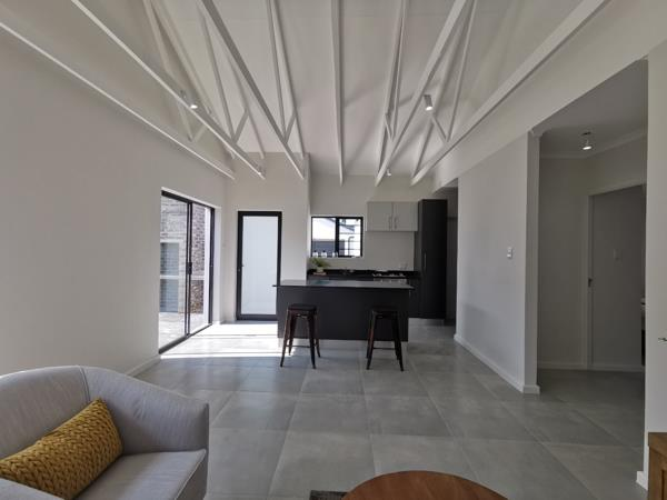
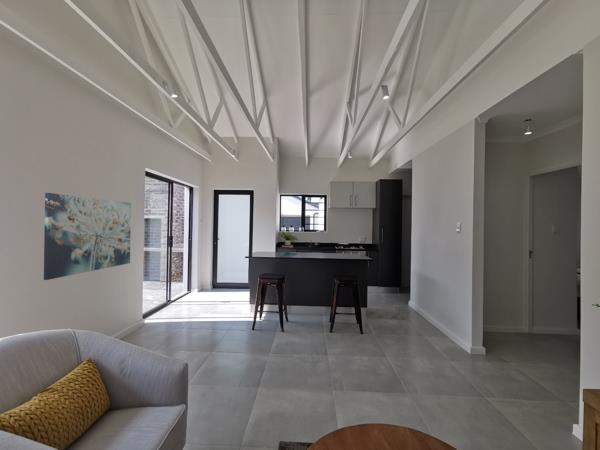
+ wall art [43,192,132,281]
